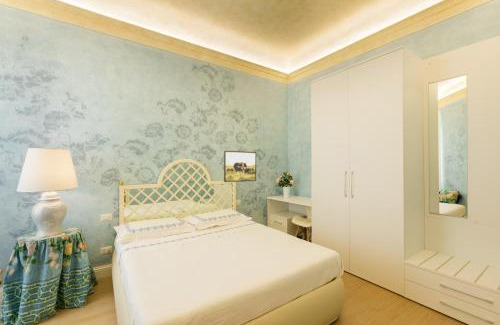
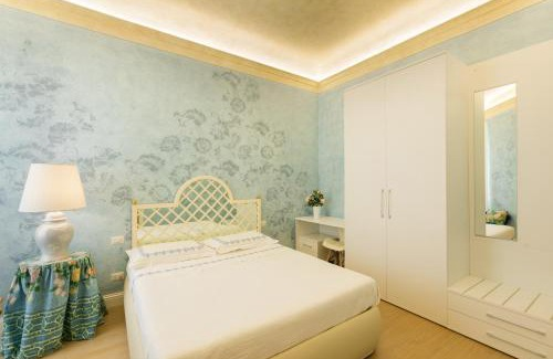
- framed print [223,150,257,183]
